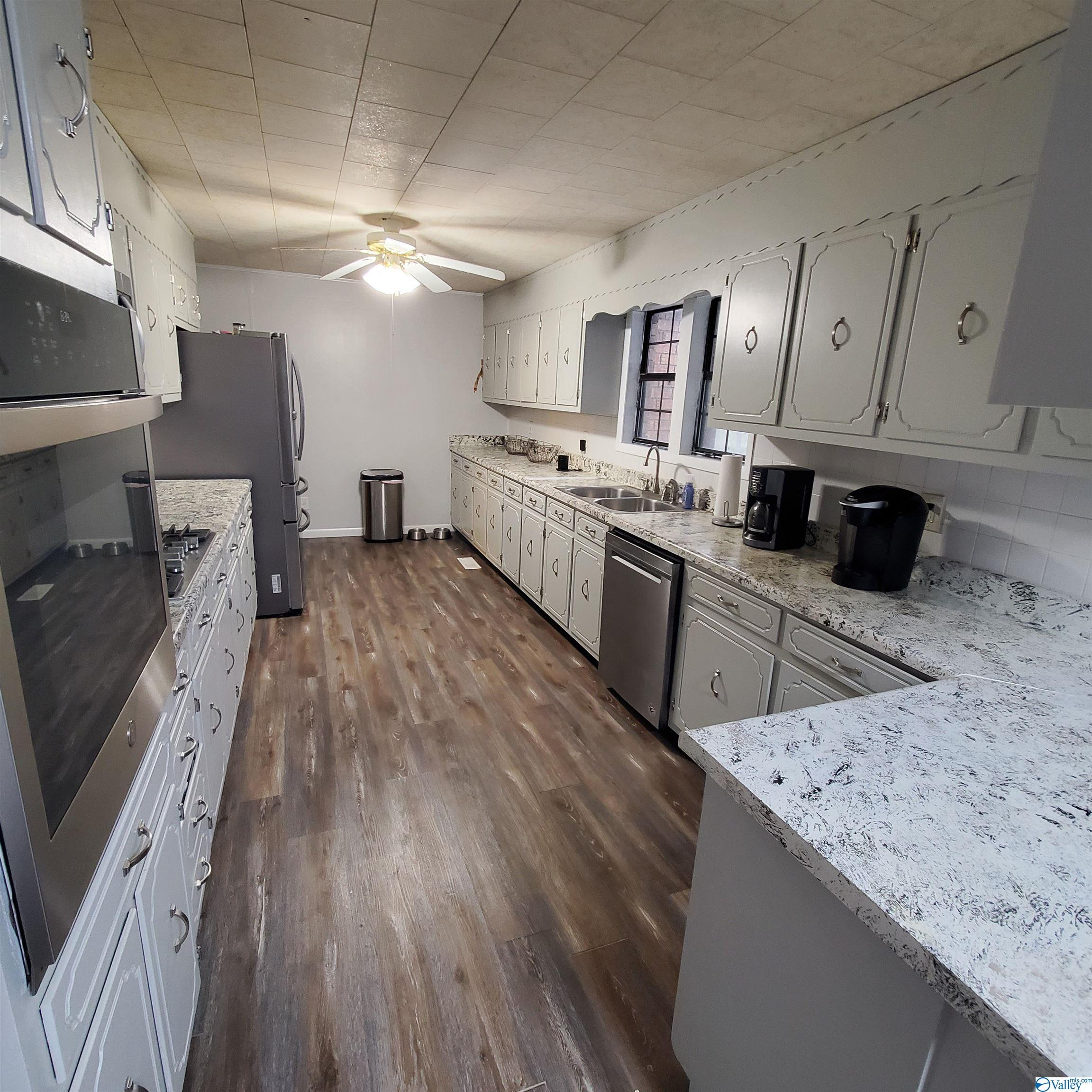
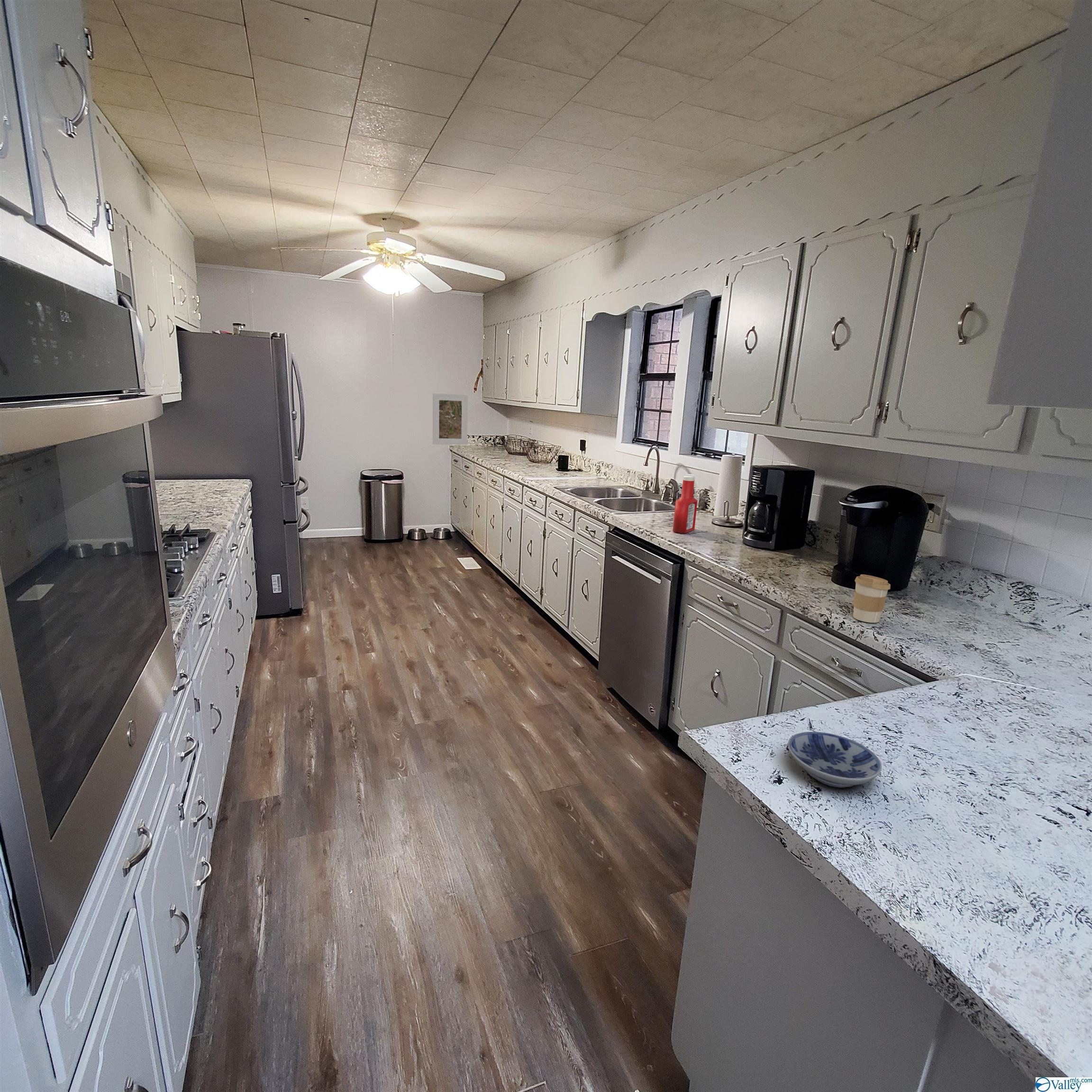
+ bowl [788,731,882,788]
+ soap bottle [672,475,698,534]
+ coffee cup [853,574,891,623]
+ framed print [432,393,468,445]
